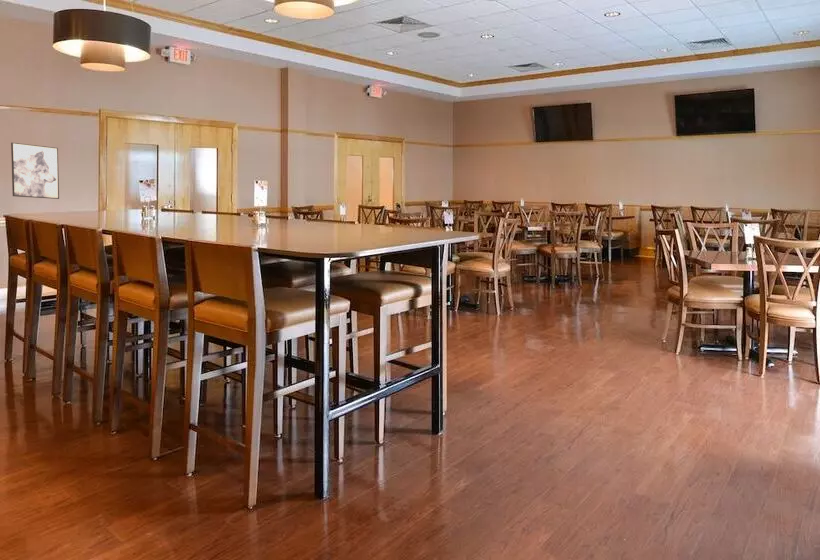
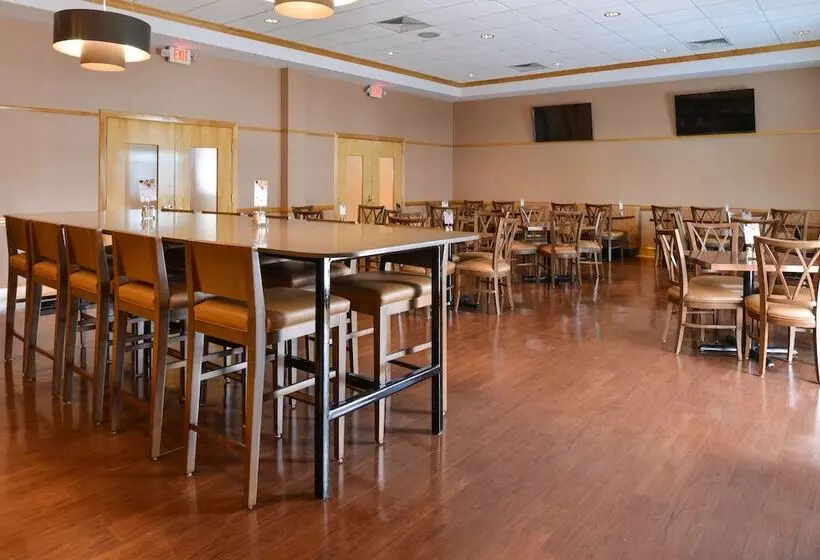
- wall art [10,141,60,200]
